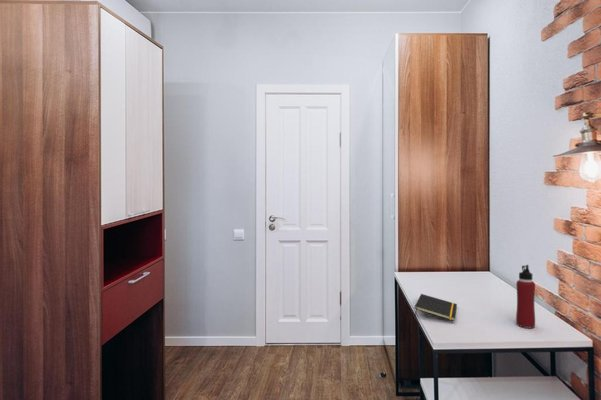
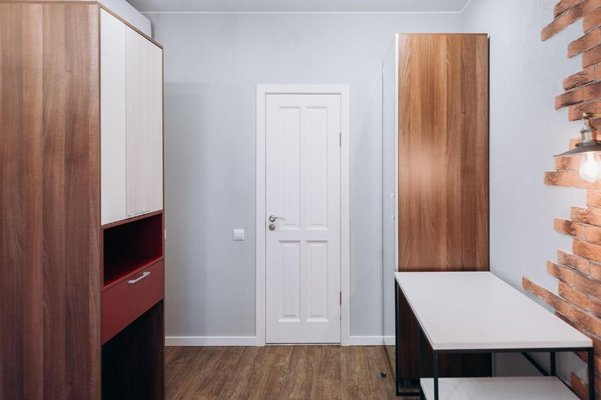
- notepad [413,293,458,322]
- water bottle [515,264,536,329]
